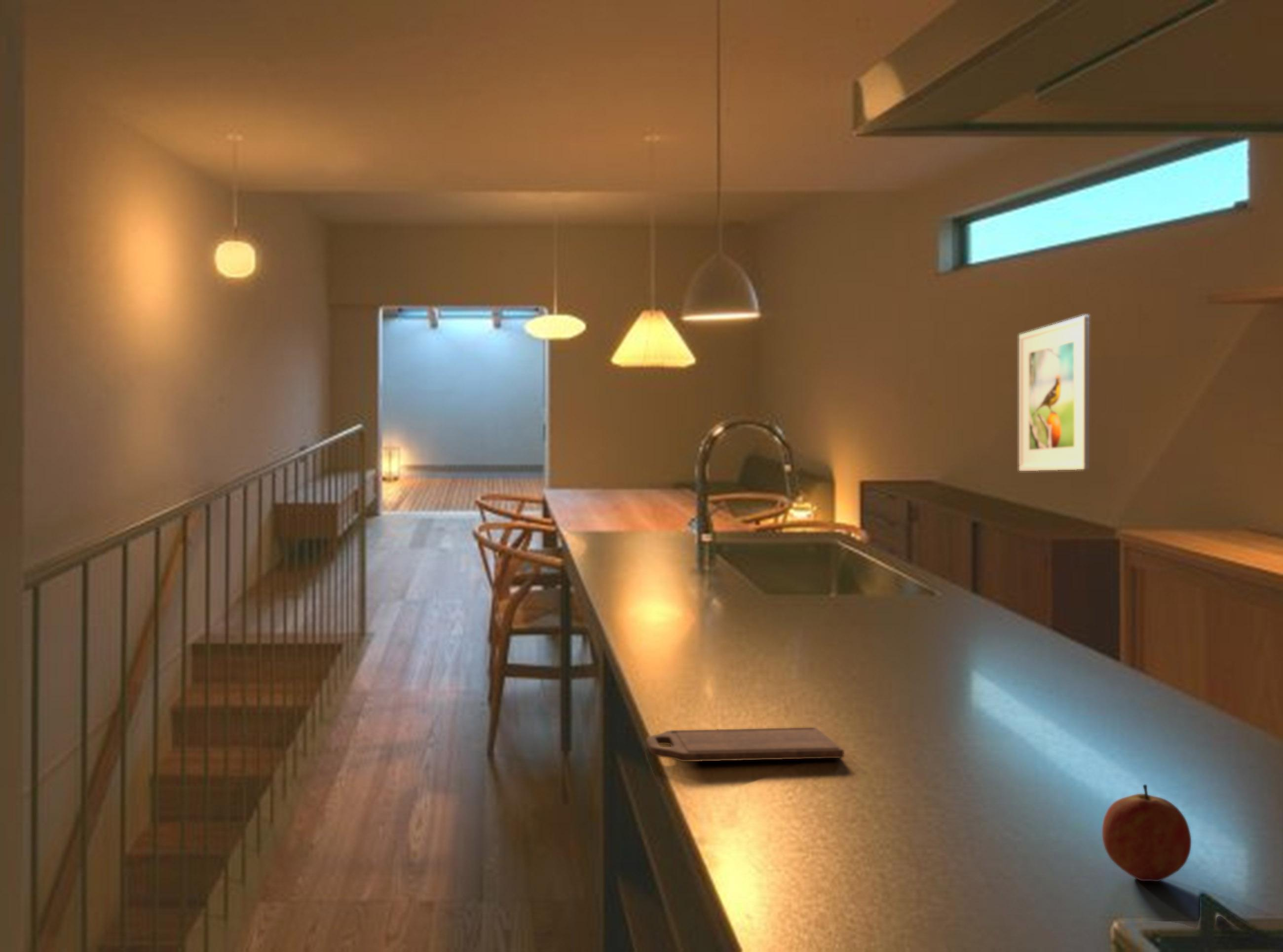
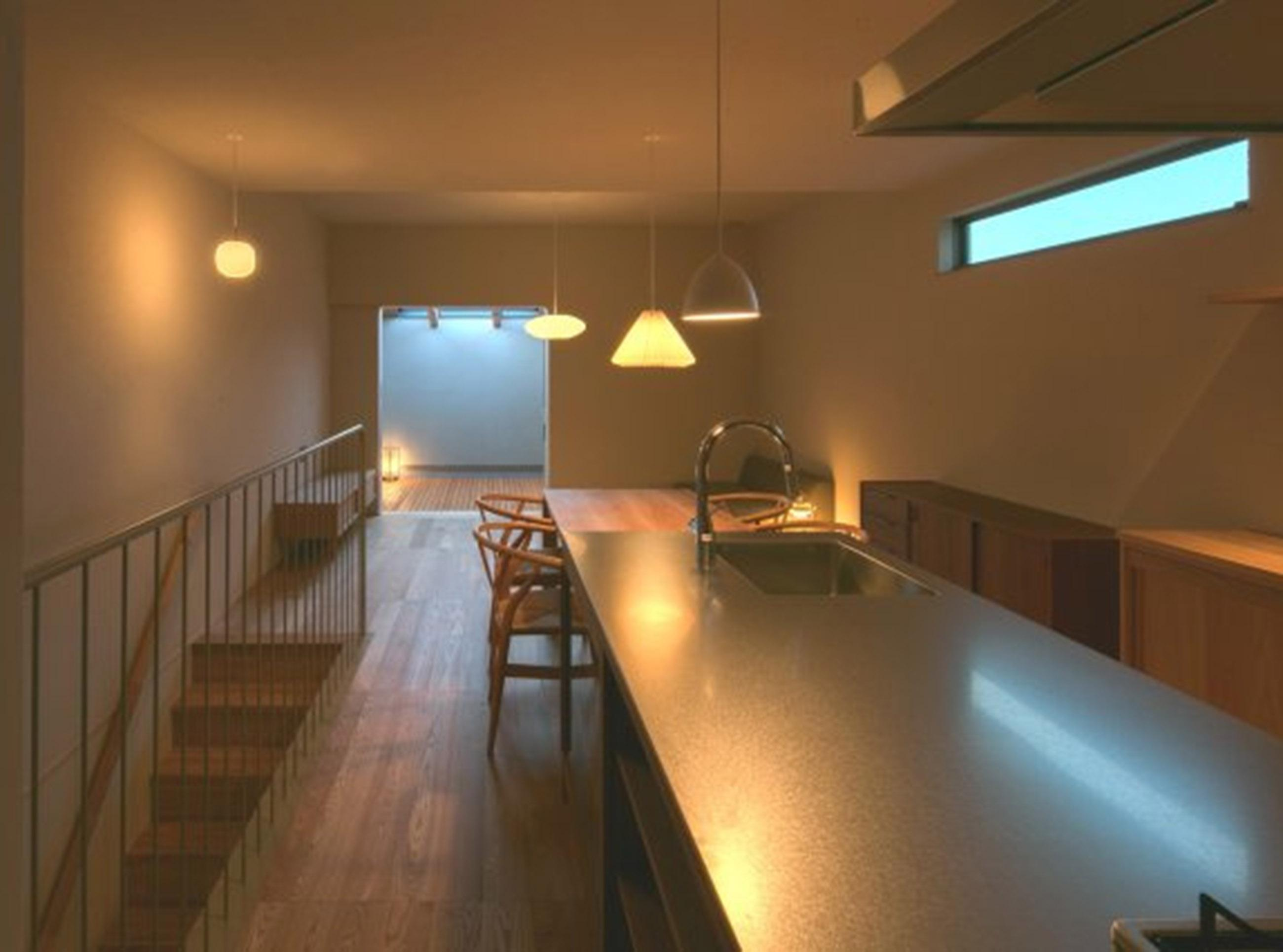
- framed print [1019,315,1090,472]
- cutting board [645,727,844,762]
- fruit [1101,784,1192,882]
